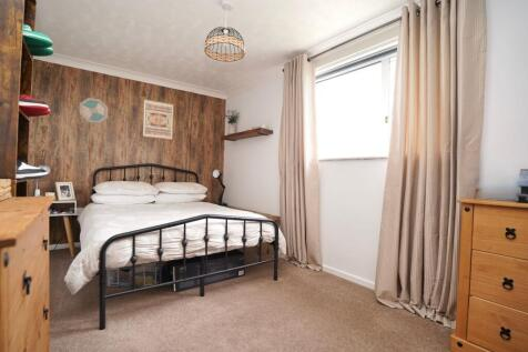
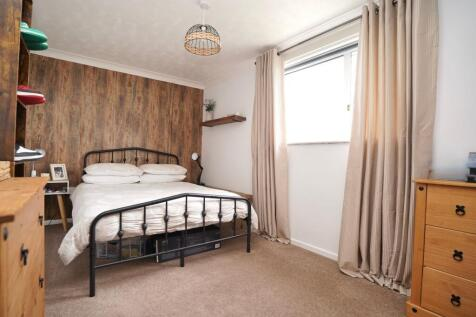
- wall art [142,98,174,141]
- wall clock [79,97,109,124]
